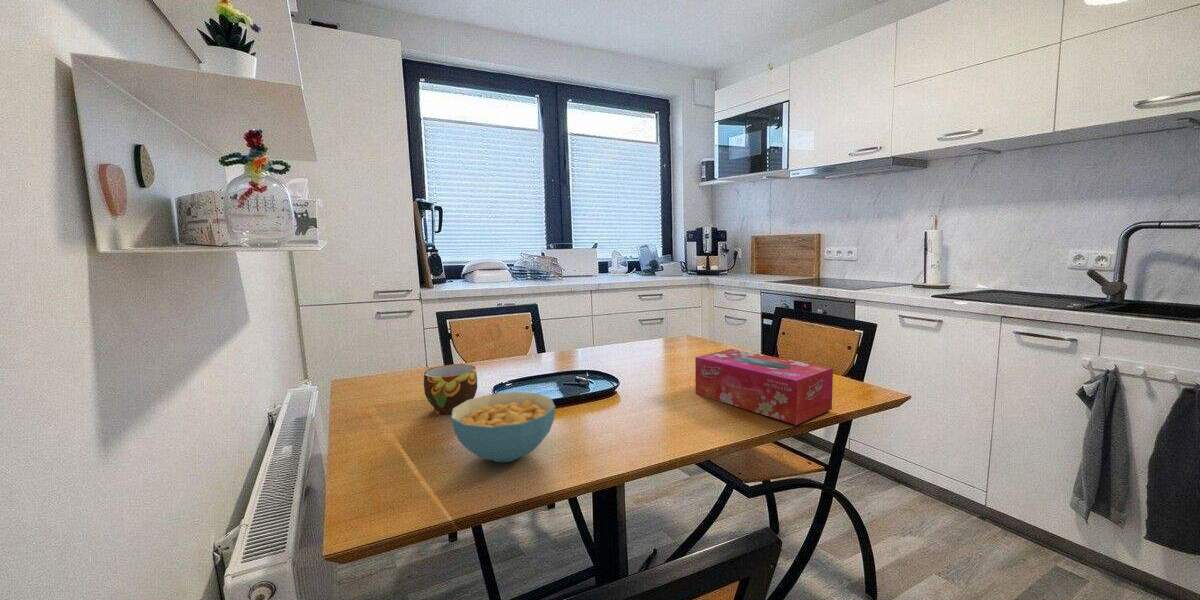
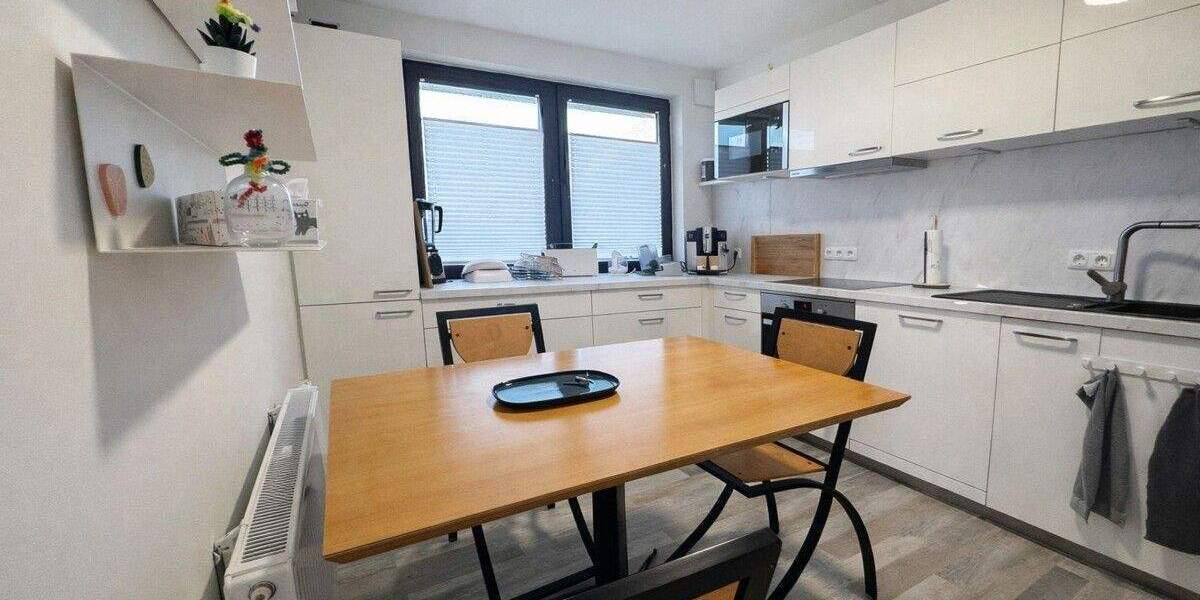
- cup [423,363,478,416]
- tissue box [694,348,834,426]
- cereal bowl [450,391,556,464]
